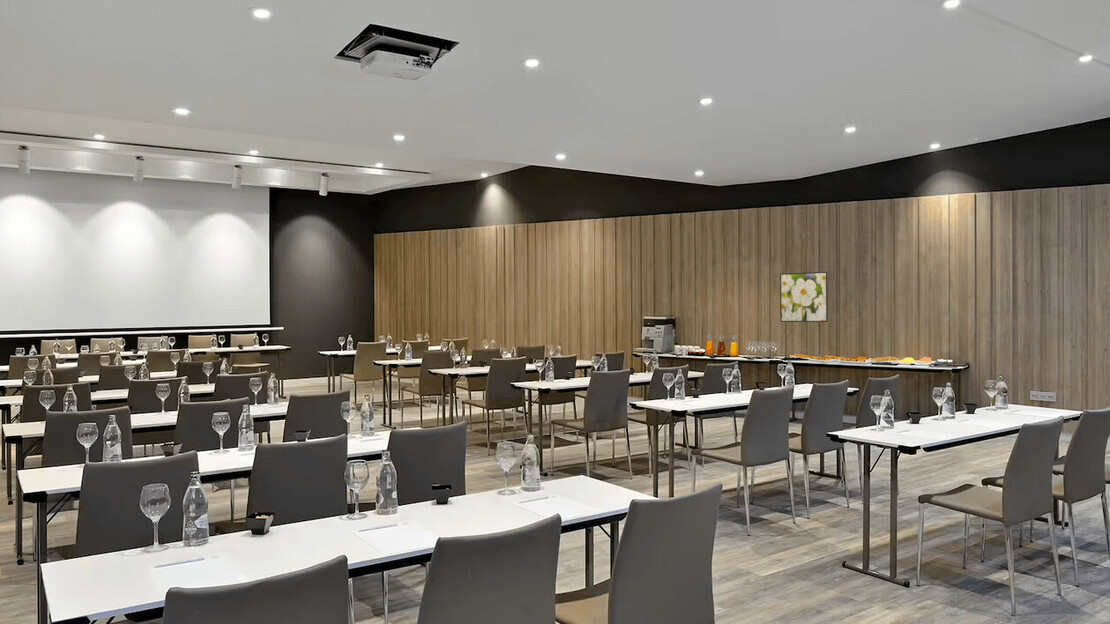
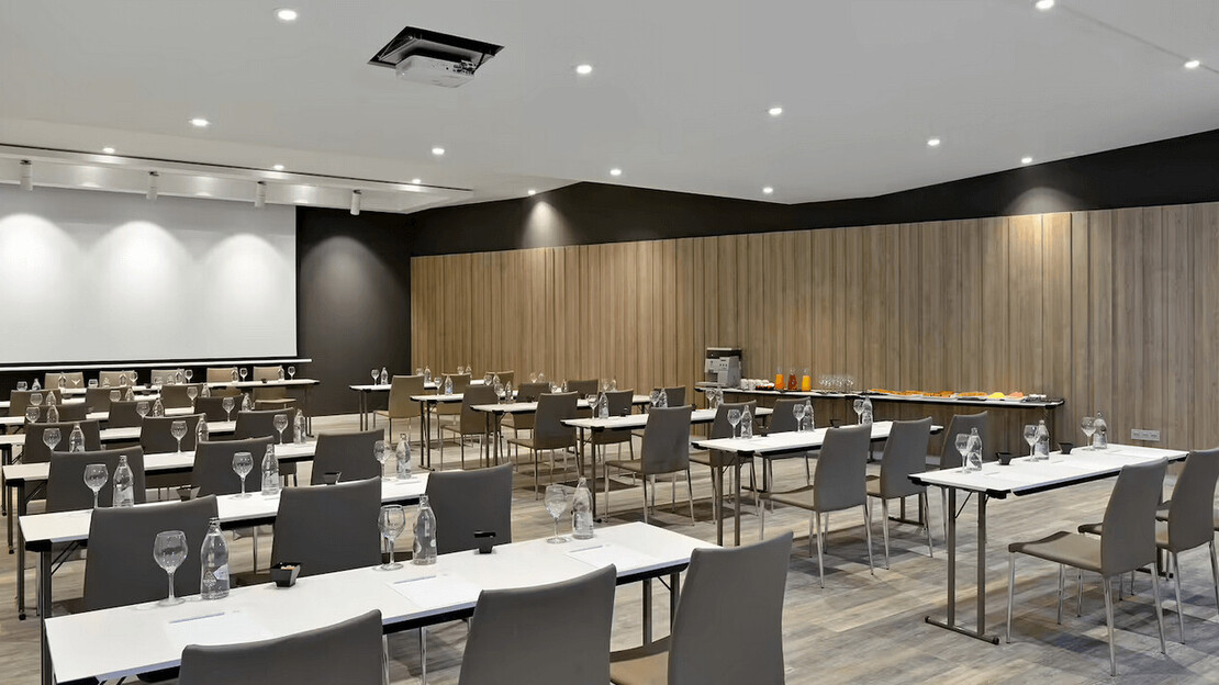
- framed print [779,271,829,323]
